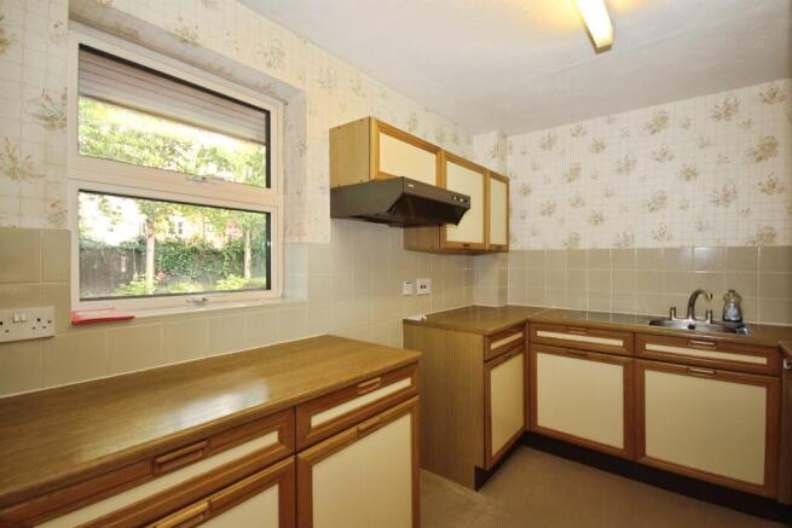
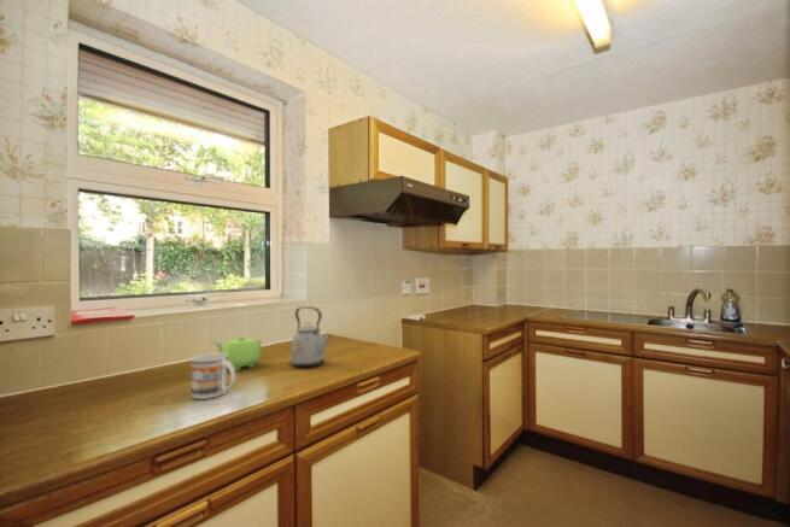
+ mug [189,352,236,400]
+ teapot [212,335,263,373]
+ kettle [289,305,333,368]
